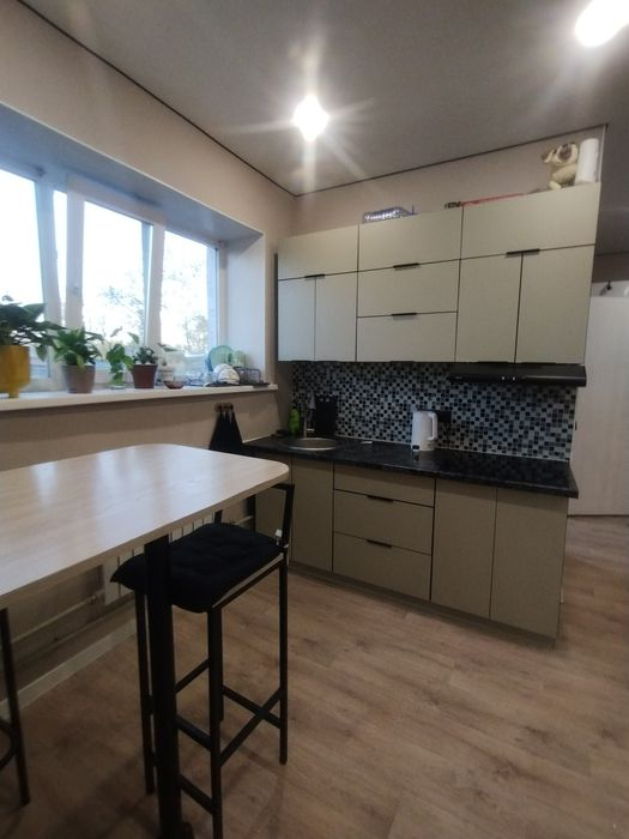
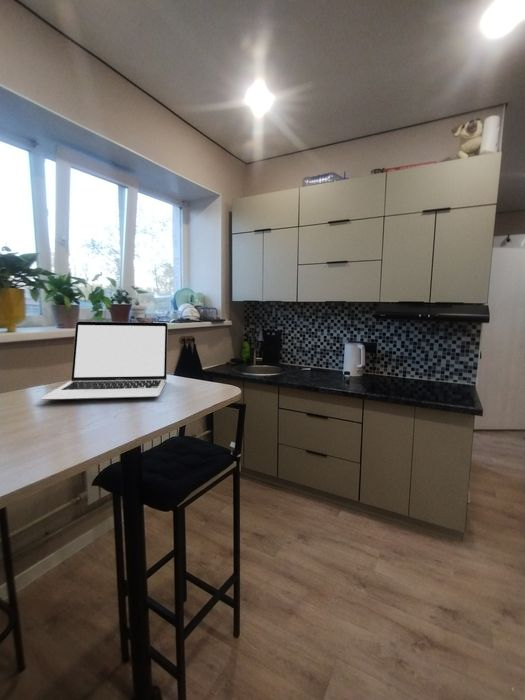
+ laptop [40,320,169,401]
